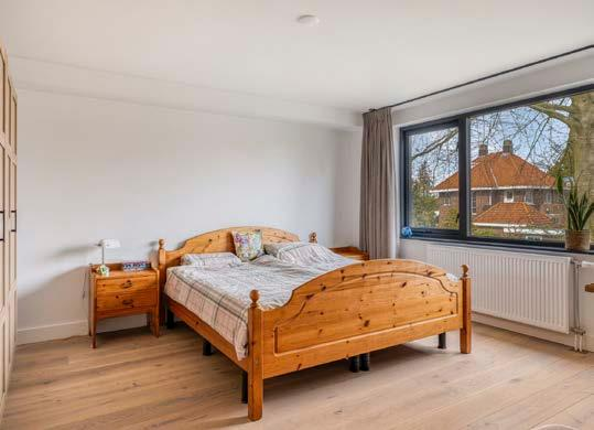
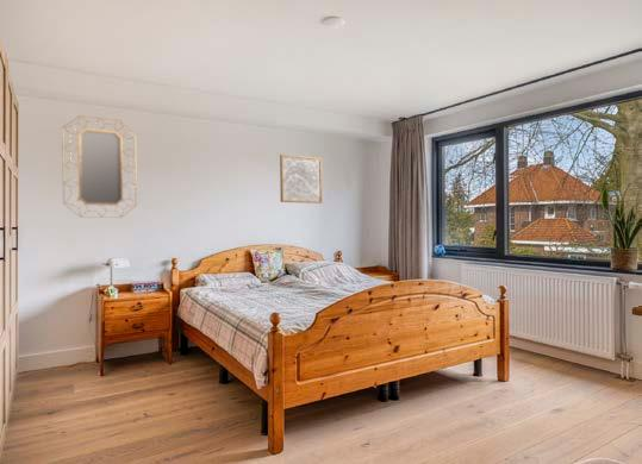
+ wall art [279,153,323,205]
+ home mirror [61,114,138,219]
